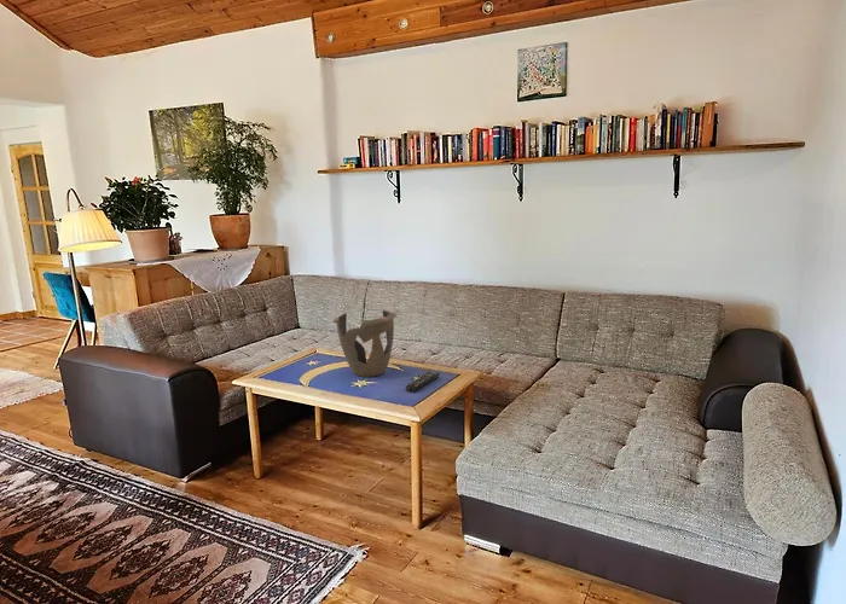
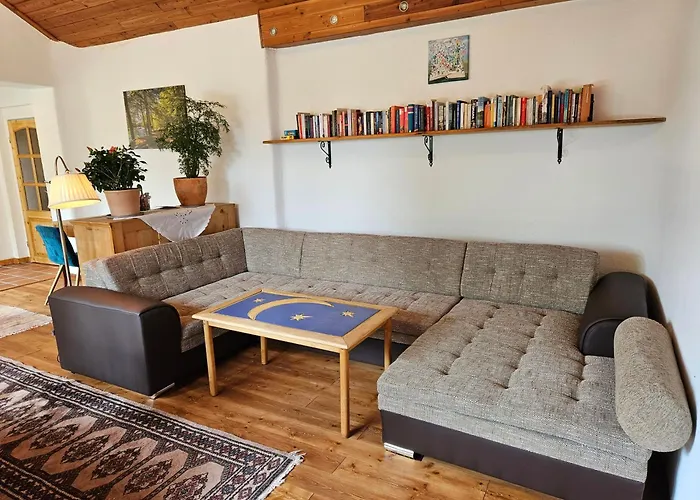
- remote control [405,371,441,394]
- decorative bowl [332,309,398,378]
